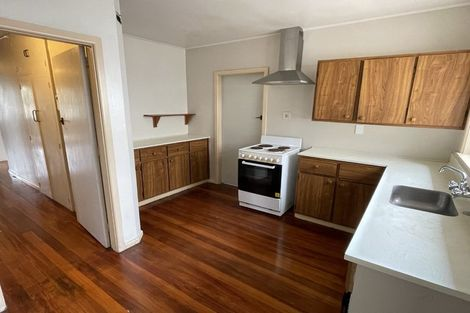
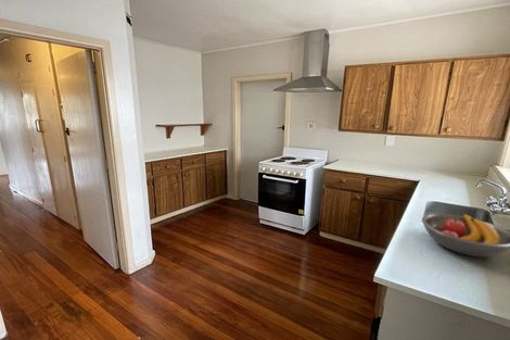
+ fruit bowl [421,212,510,257]
